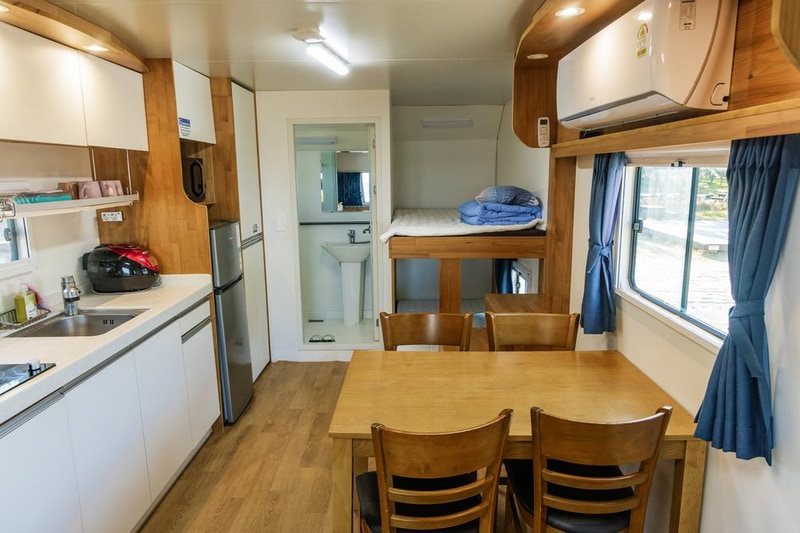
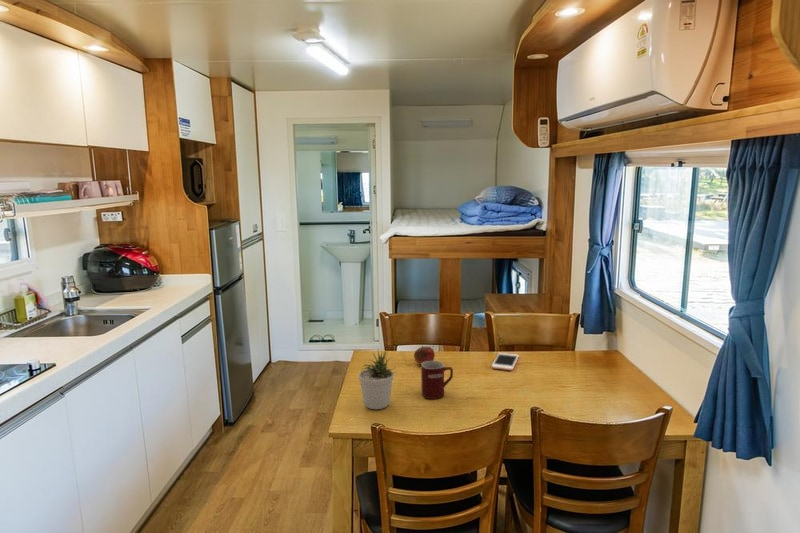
+ cell phone [491,352,520,371]
+ fruit [413,345,436,365]
+ potted plant [358,349,397,410]
+ mug [420,360,454,400]
